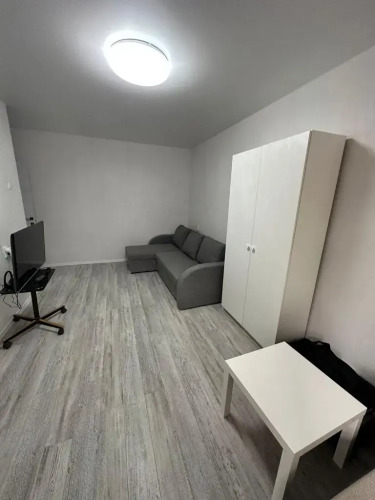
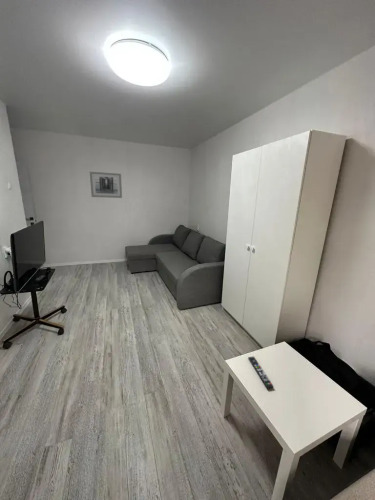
+ remote control [247,356,274,389]
+ wall art [89,171,123,199]
